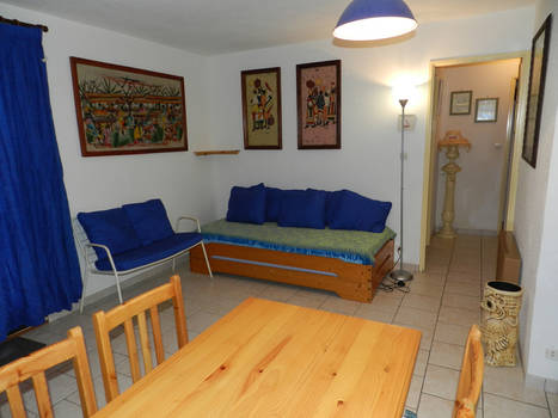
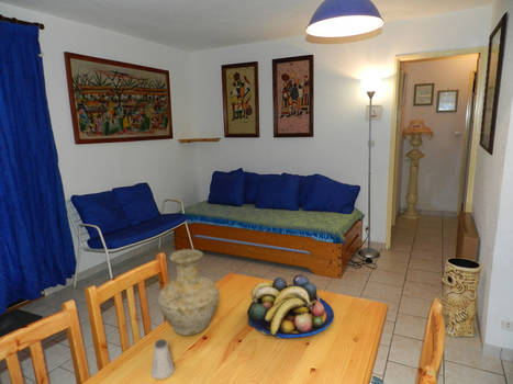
+ vase [157,248,220,337]
+ fruit bowl [246,273,335,339]
+ saltshaker [150,338,176,380]
